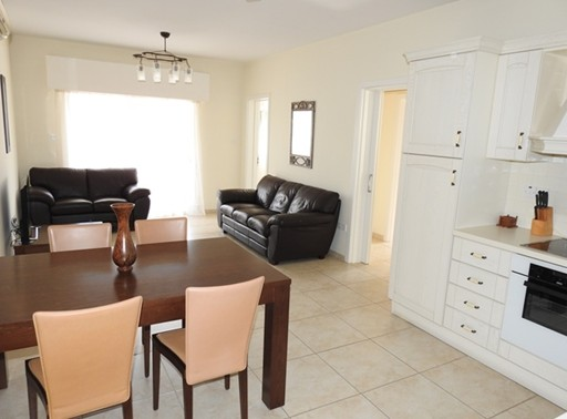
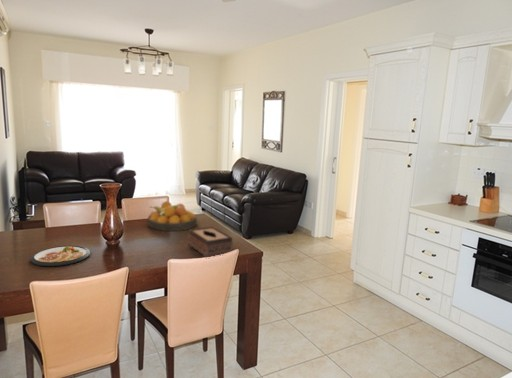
+ tissue box [187,226,234,258]
+ dish [30,245,91,267]
+ fruit bowl [146,200,198,232]
